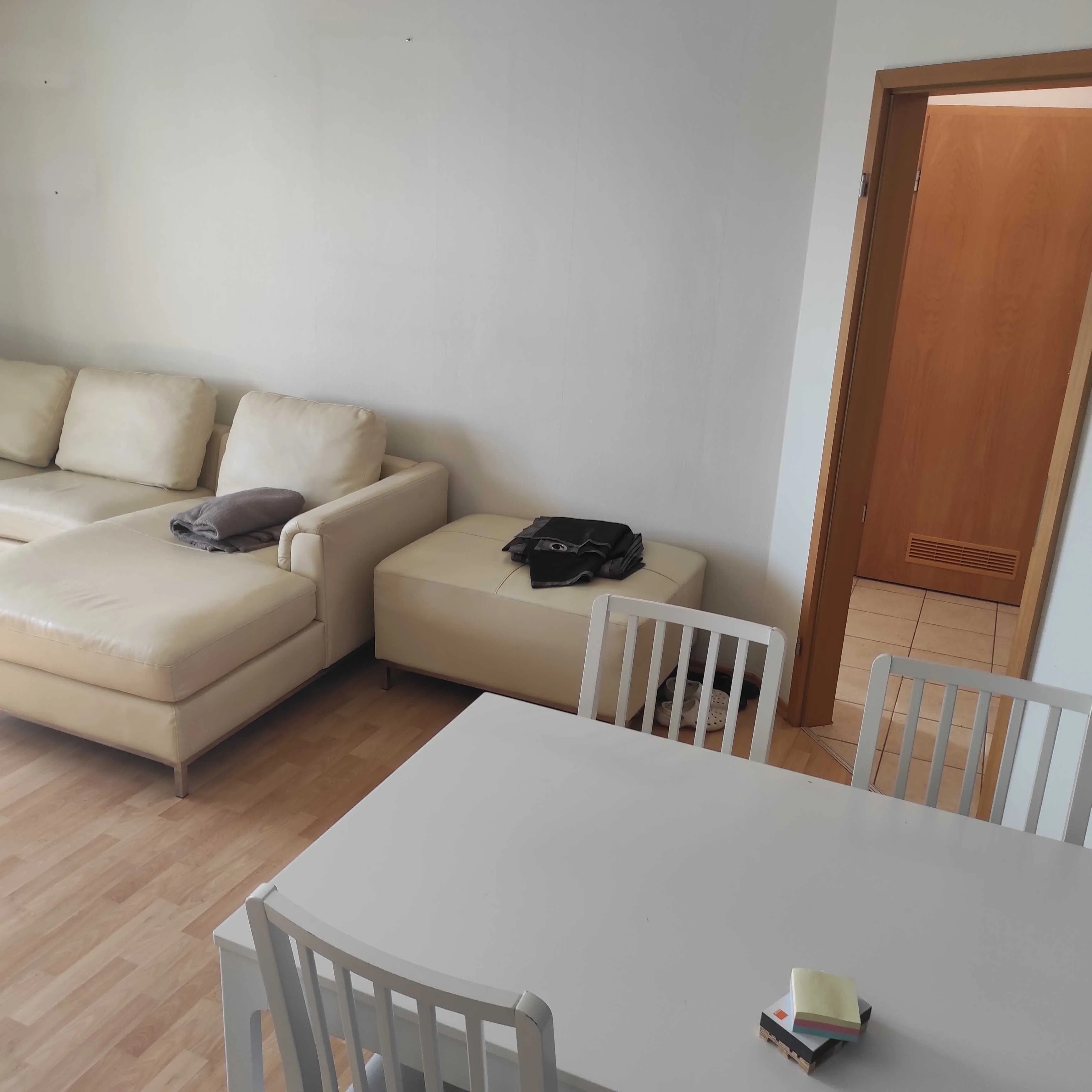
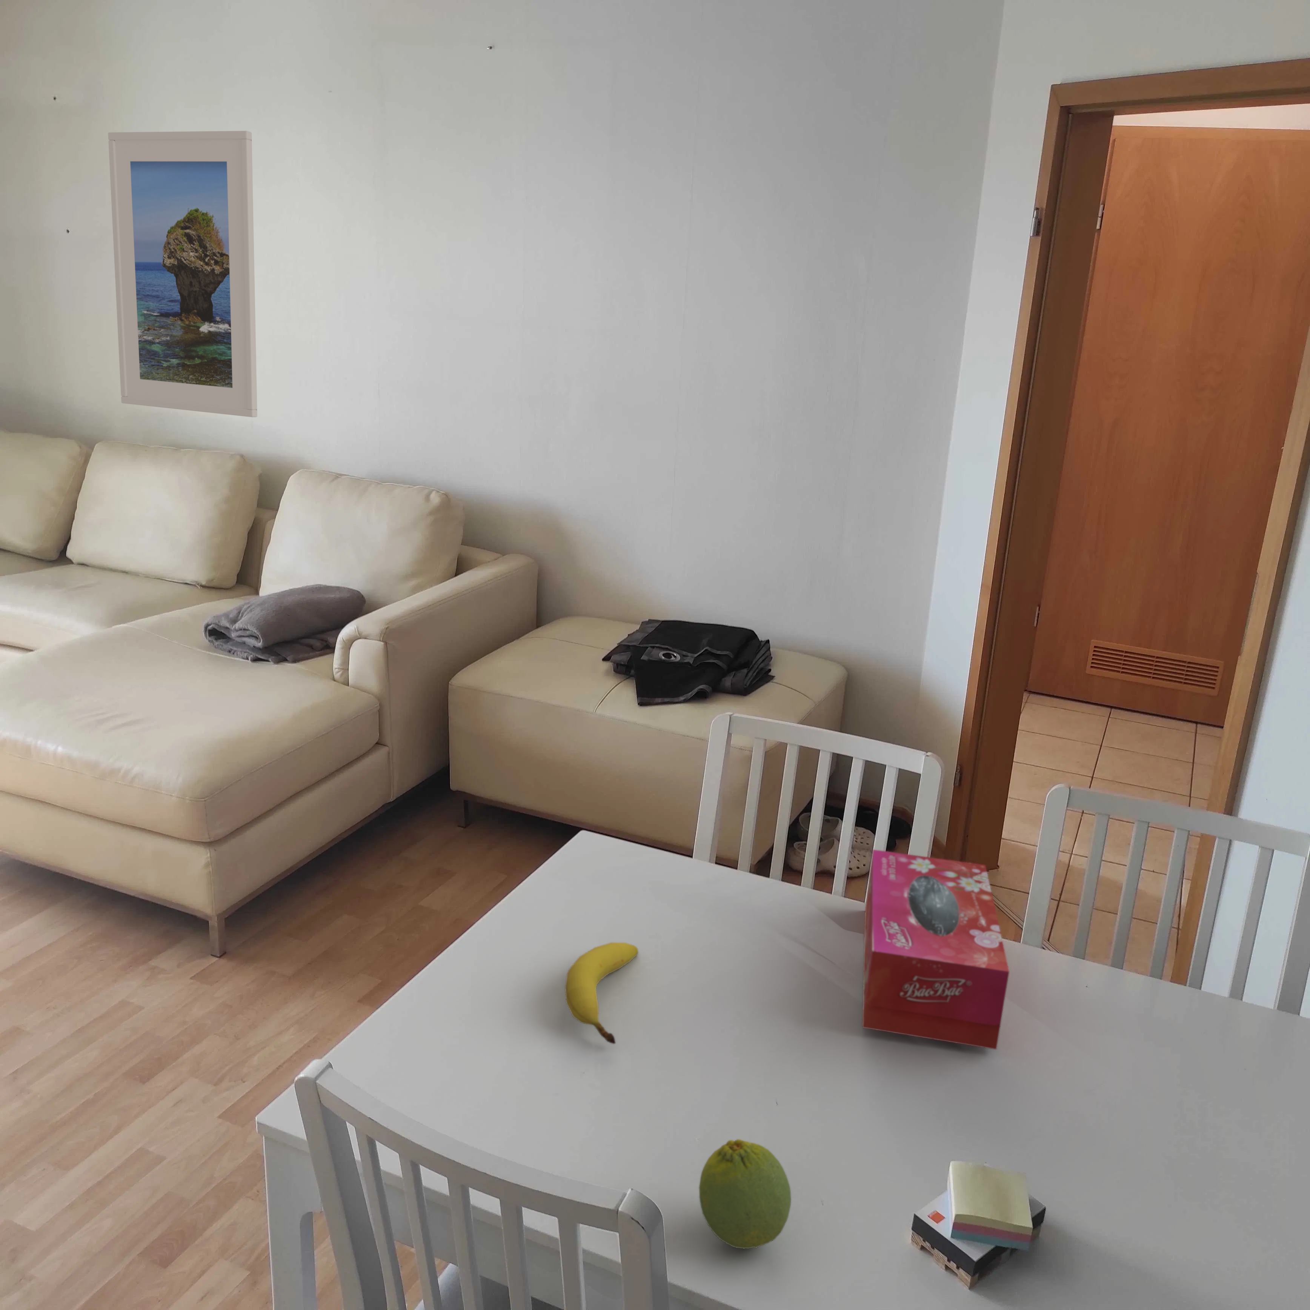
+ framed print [108,131,258,417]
+ tissue box [863,849,1010,1050]
+ fruit [565,942,638,1045]
+ fruit [698,1138,792,1249]
